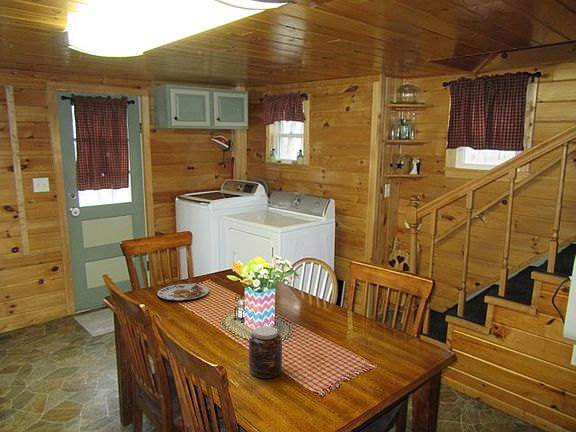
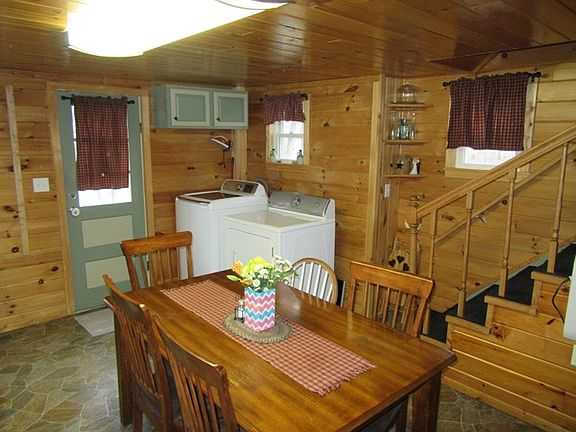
- jar [248,325,283,379]
- plate [157,283,210,301]
